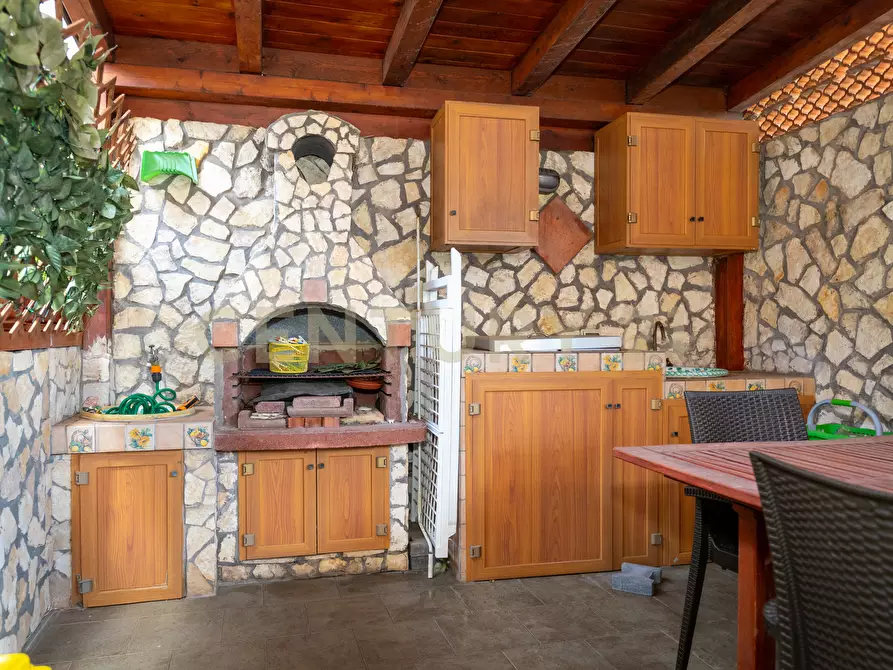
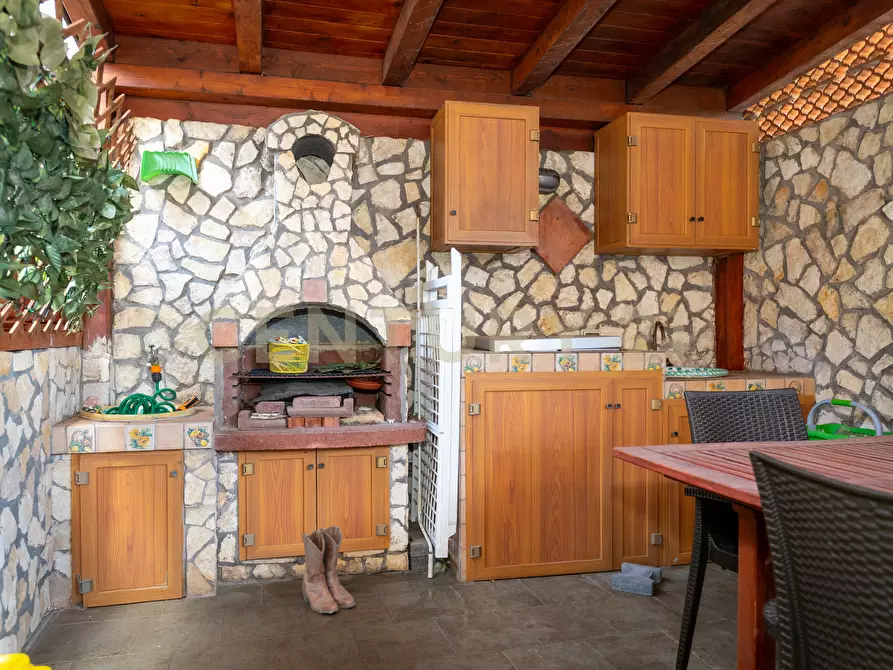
+ boots [301,525,356,614]
